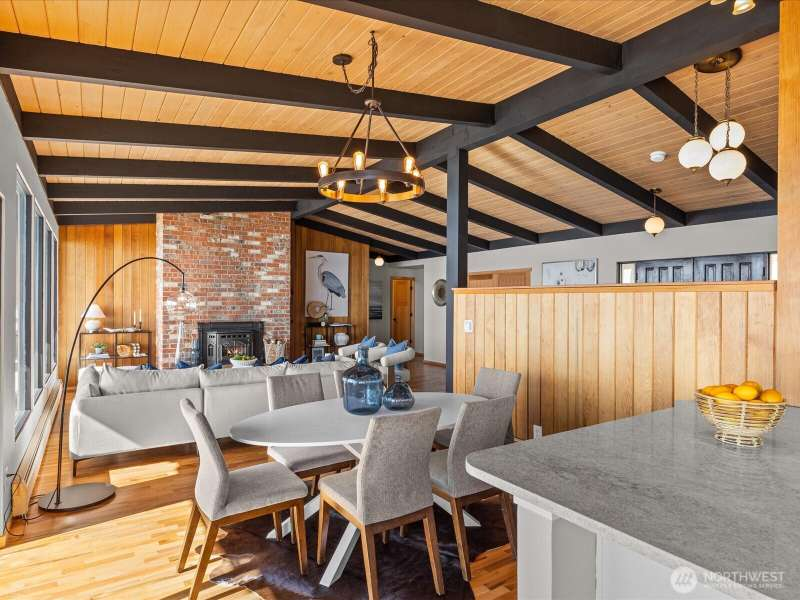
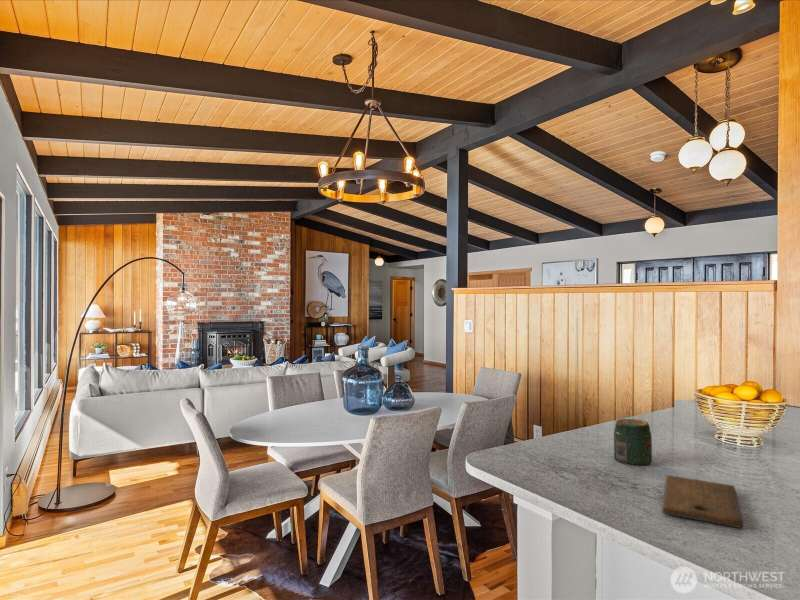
+ cutting board [662,475,744,529]
+ jar [613,418,653,466]
